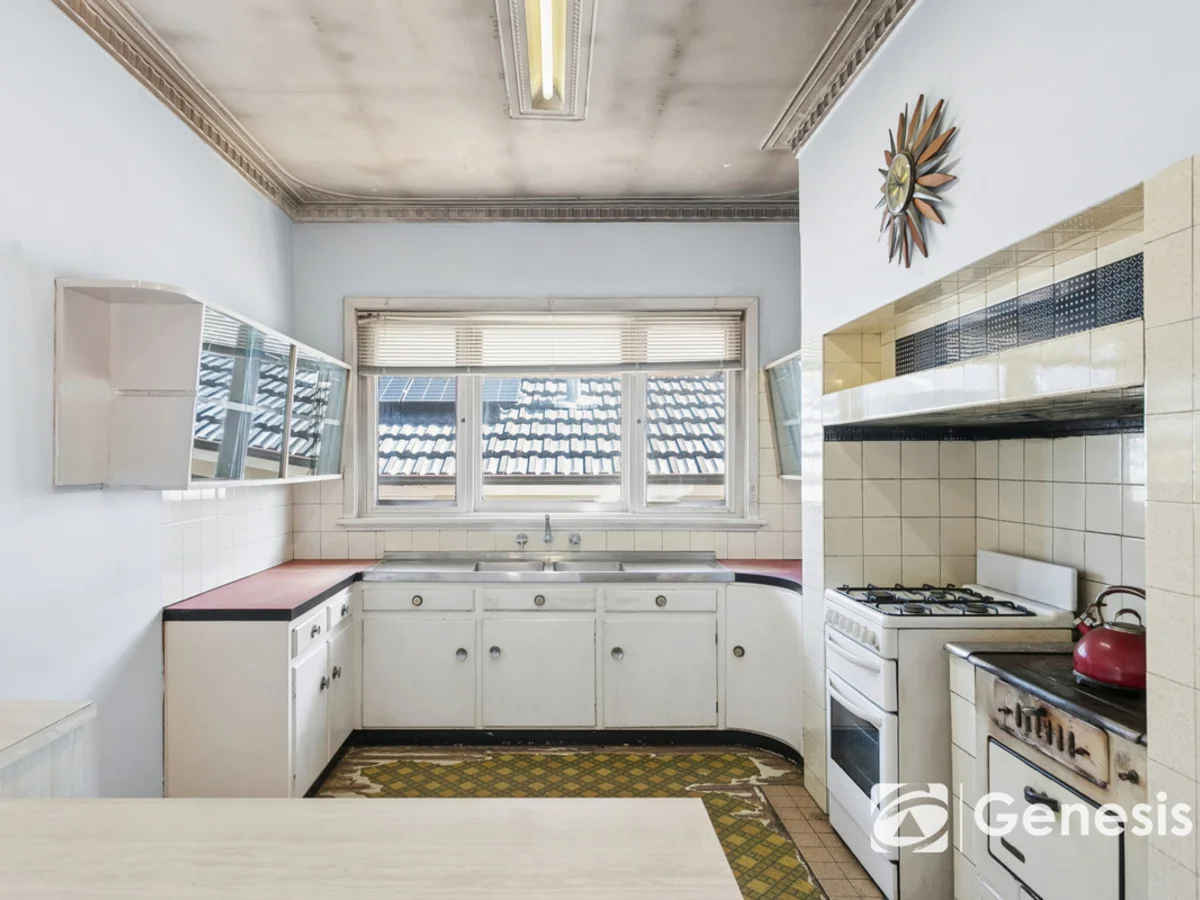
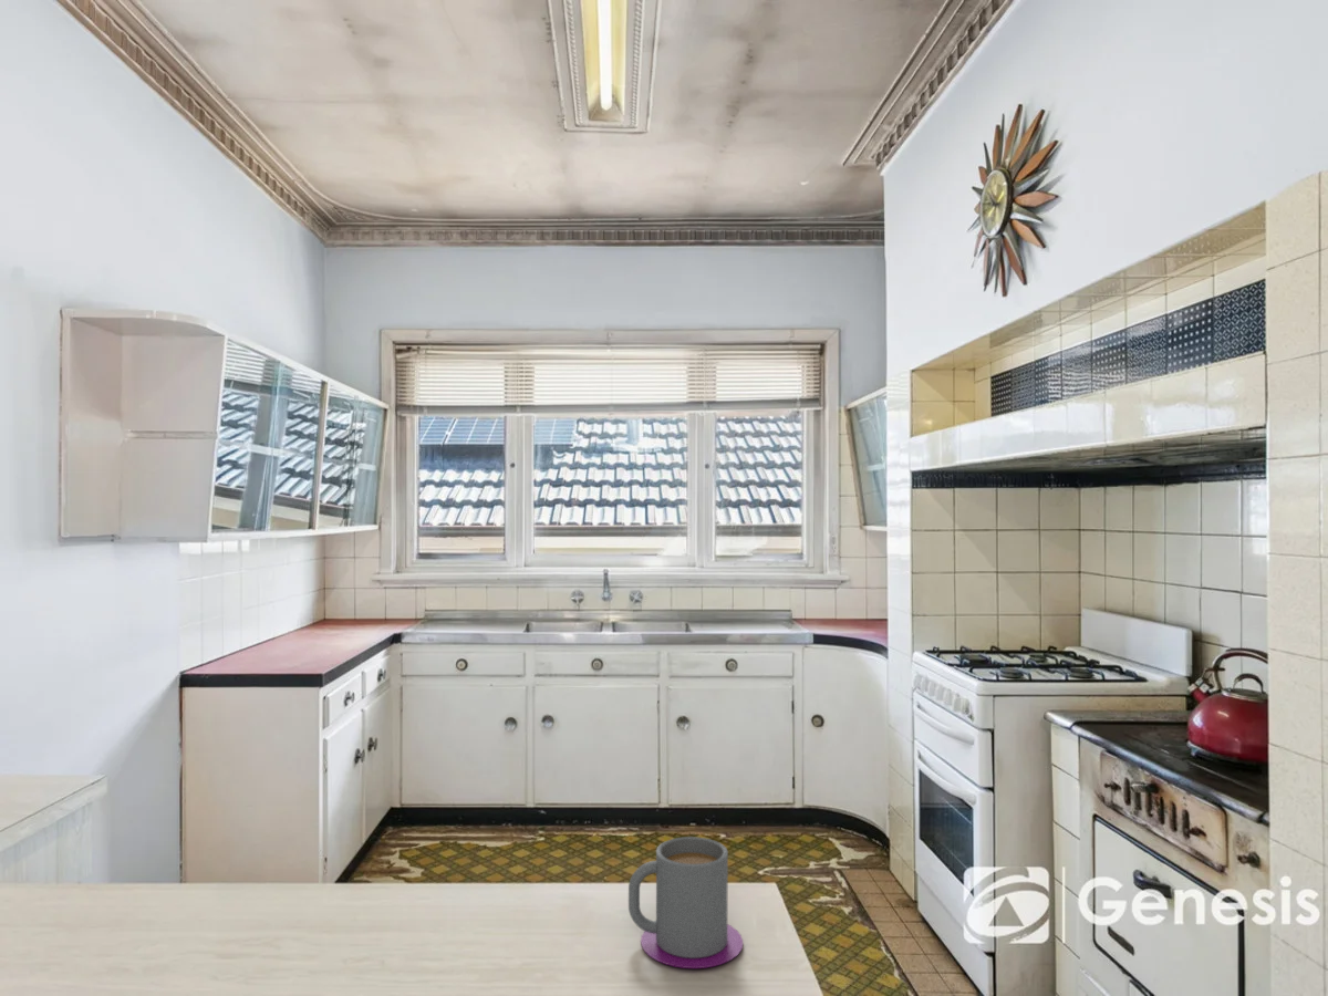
+ mug [627,836,744,969]
